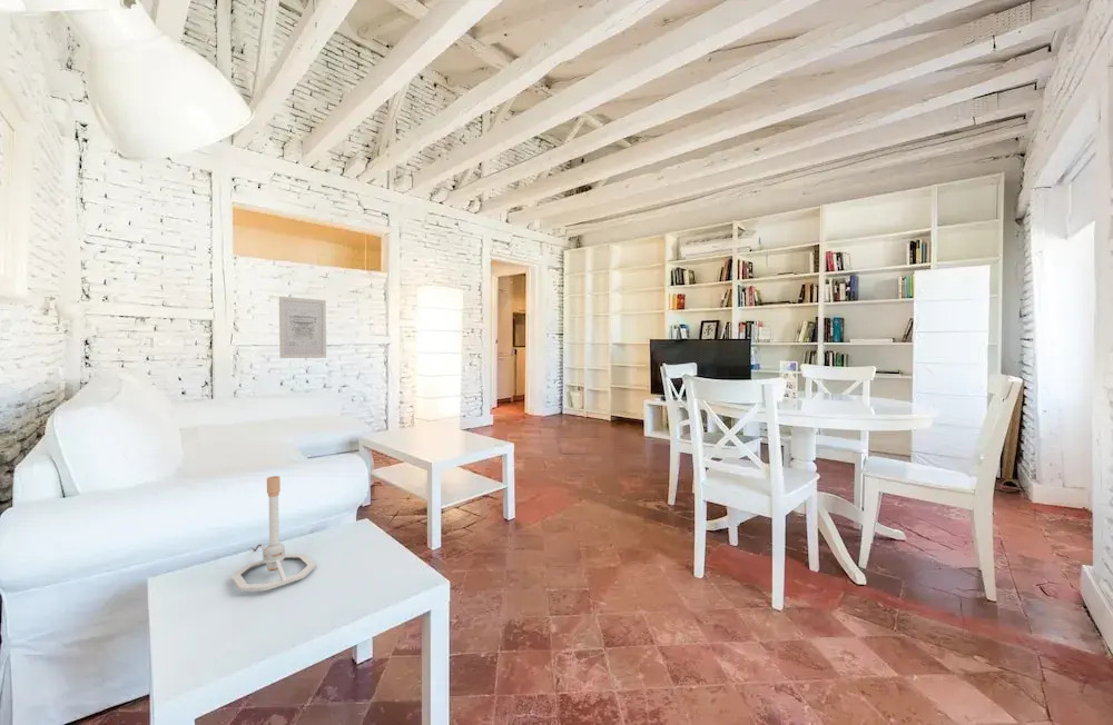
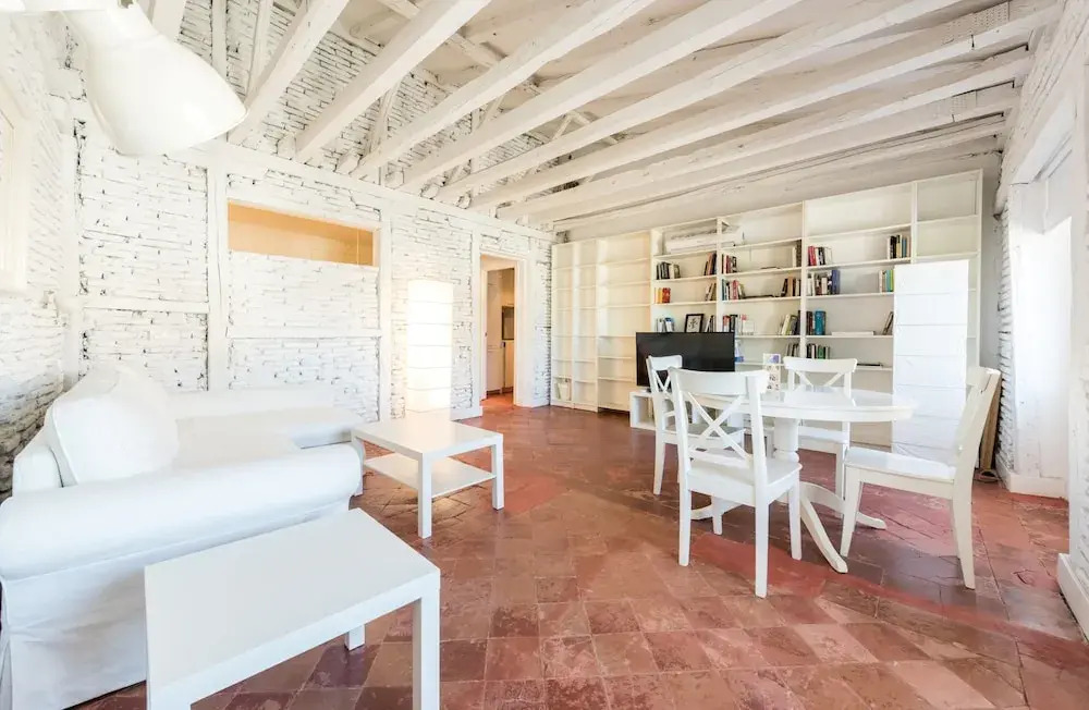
- lamp base [230,475,316,592]
- wall art [278,296,327,359]
